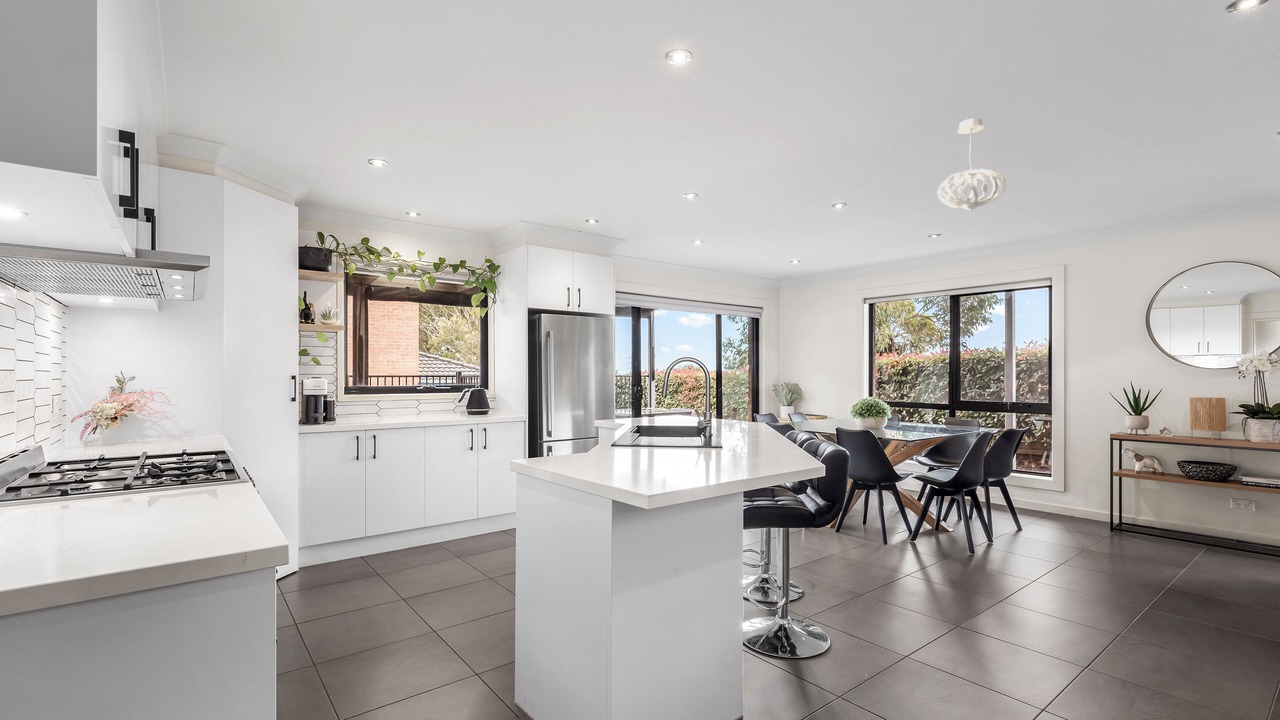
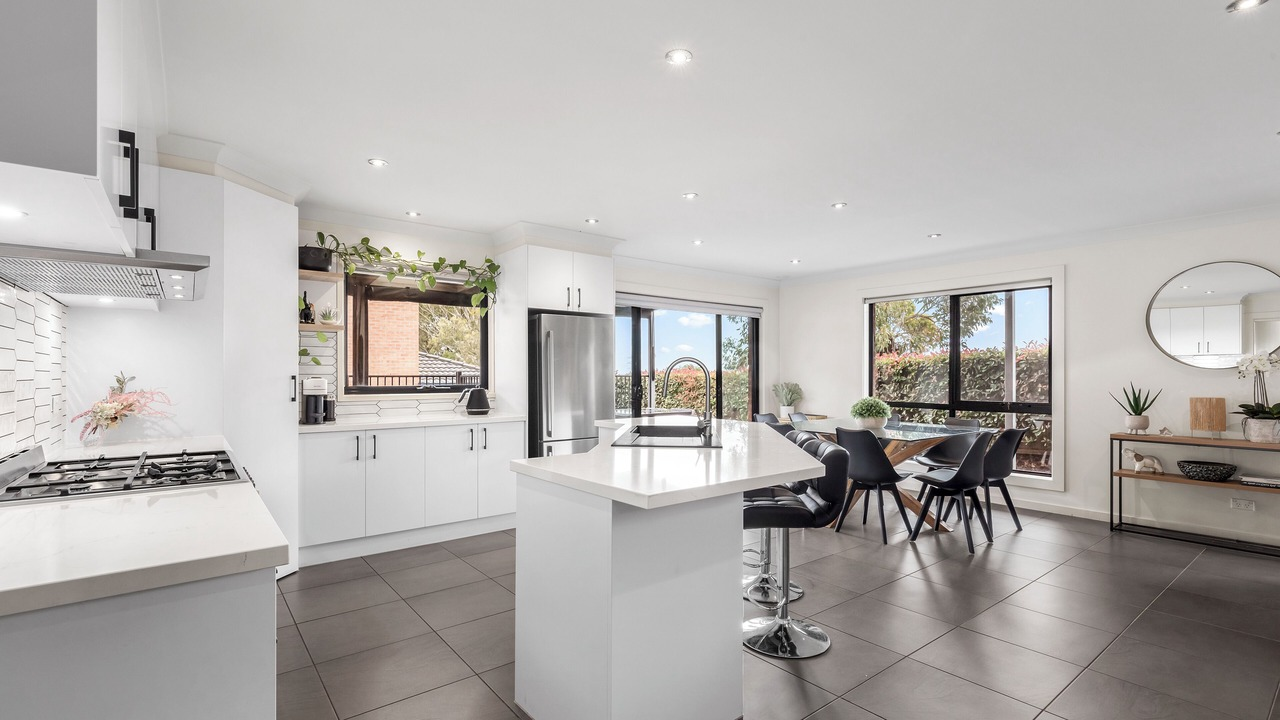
- pendant light [937,117,1007,212]
